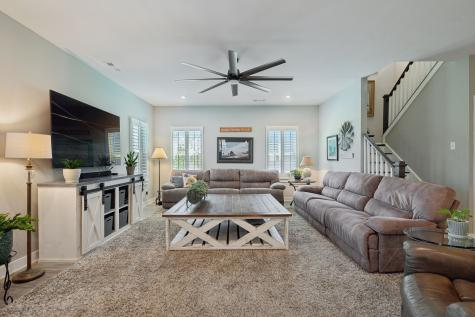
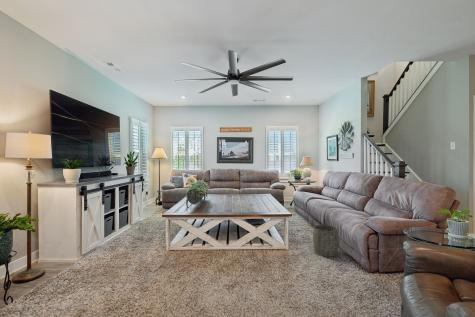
+ woven basket [312,224,340,258]
